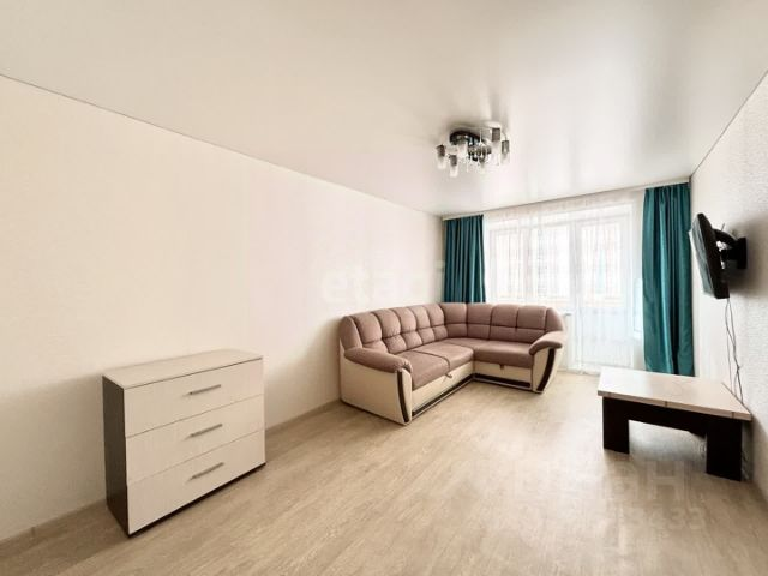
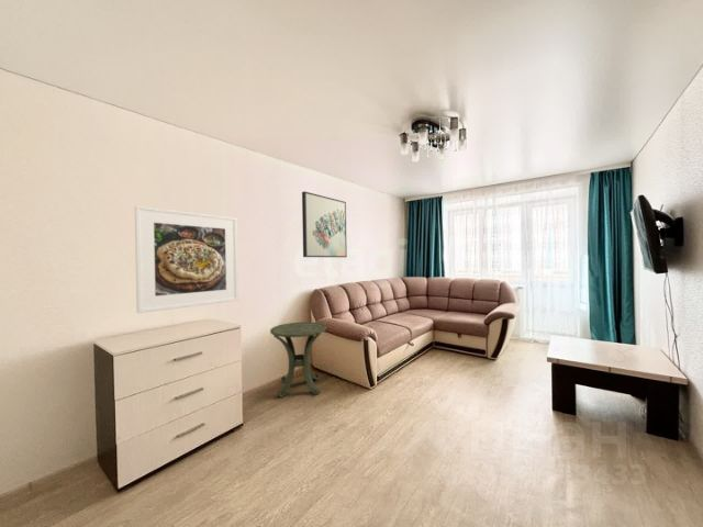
+ side table [269,321,327,399]
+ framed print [134,204,239,314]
+ wall art [301,191,348,258]
